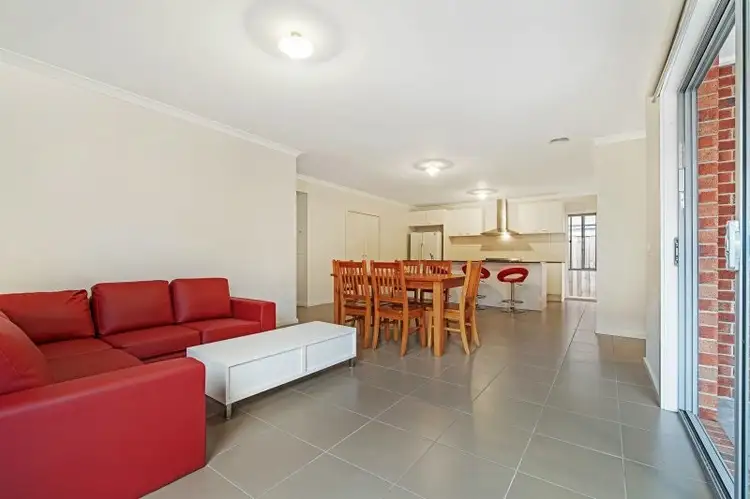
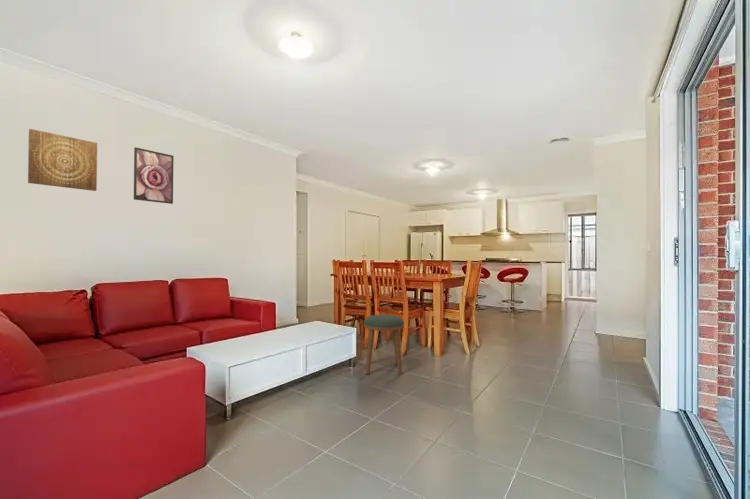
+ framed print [133,146,175,205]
+ stool [363,314,405,376]
+ wall art [27,128,98,192]
